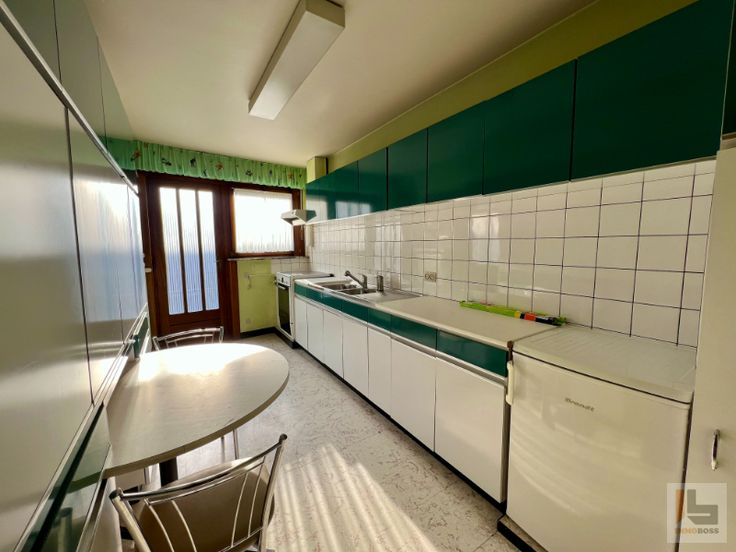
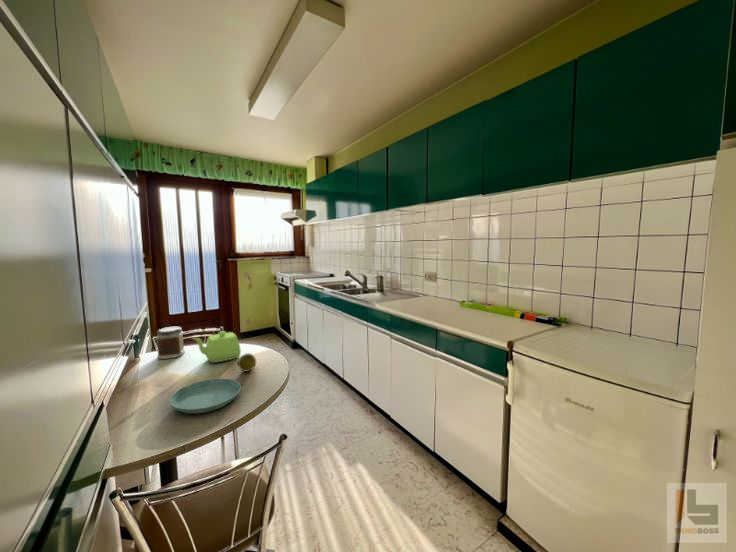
+ fruit [237,352,257,373]
+ teapot [191,330,242,364]
+ saucer [169,378,242,414]
+ jar [155,326,186,360]
